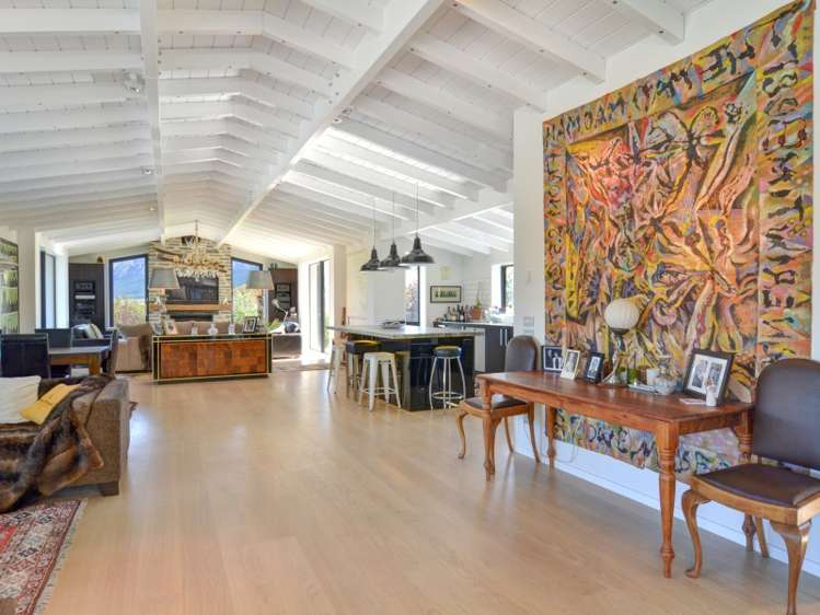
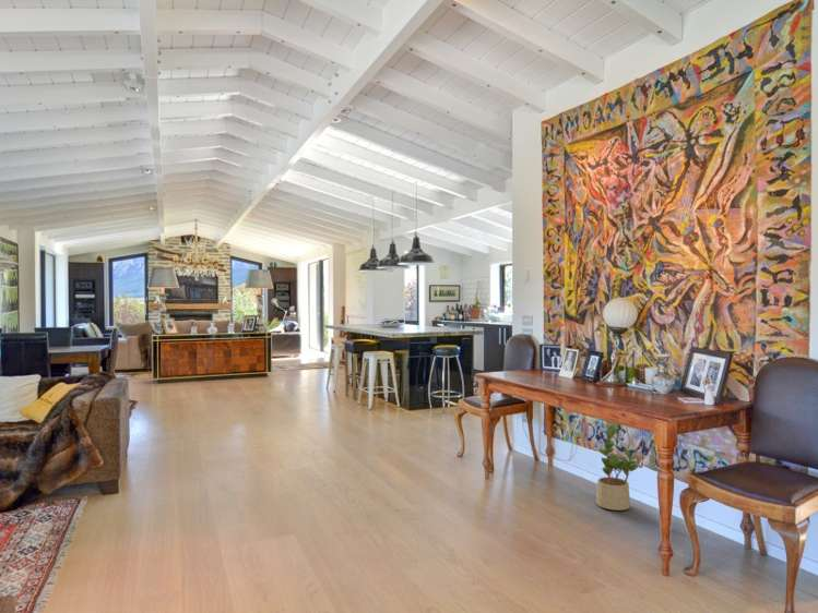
+ potted plant [595,424,642,512]
